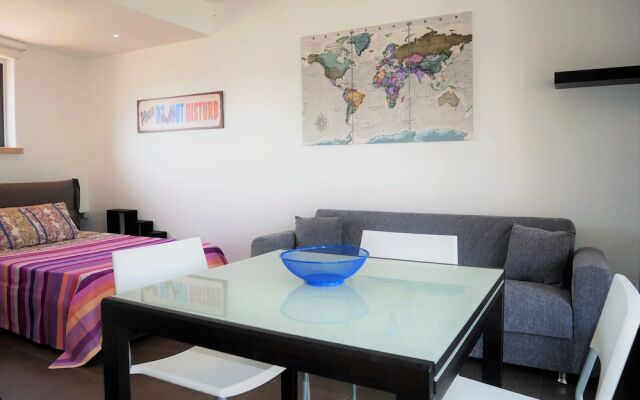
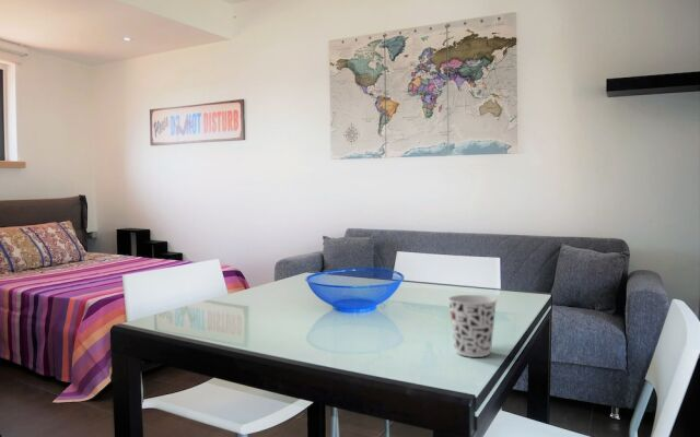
+ cup [447,294,499,358]
